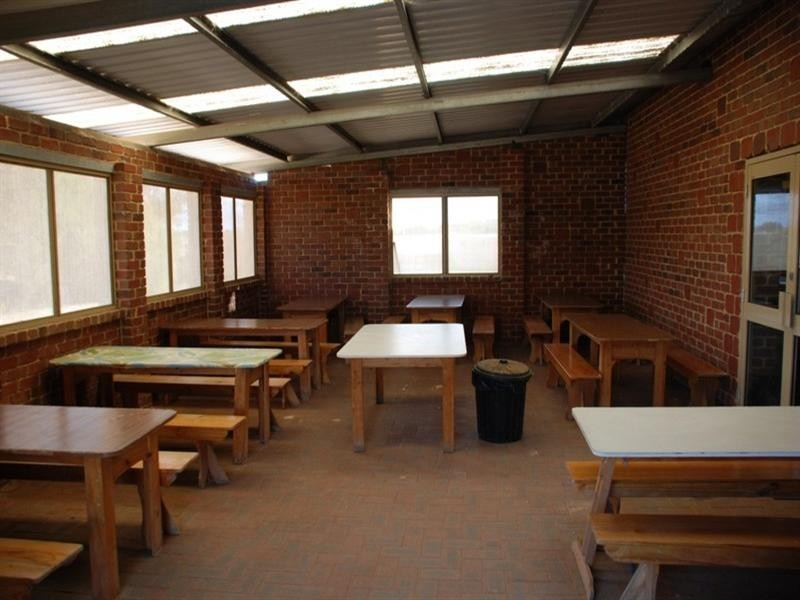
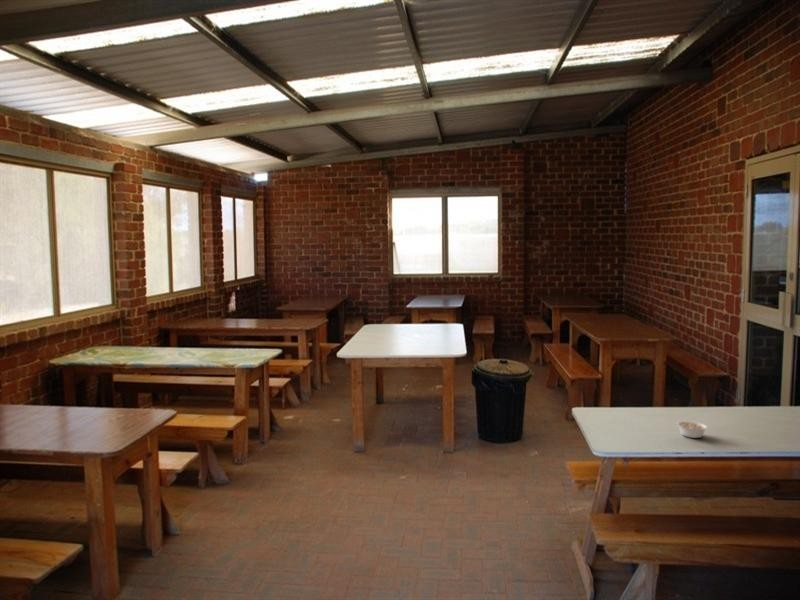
+ legume [676,420,709,439]
